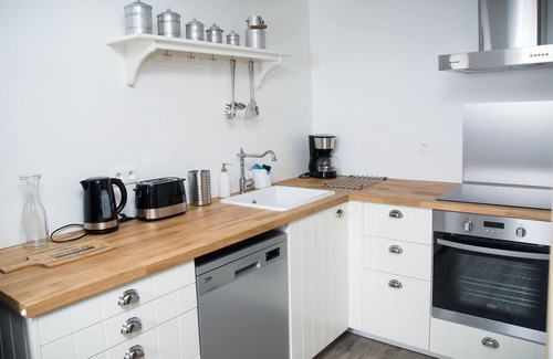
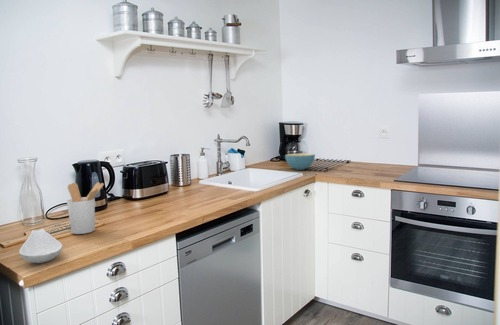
+ cereal bowl [284,152,316,171]
+ spoon rest [18,228,63,264]
+ utensil holder [66,181,105,235]
